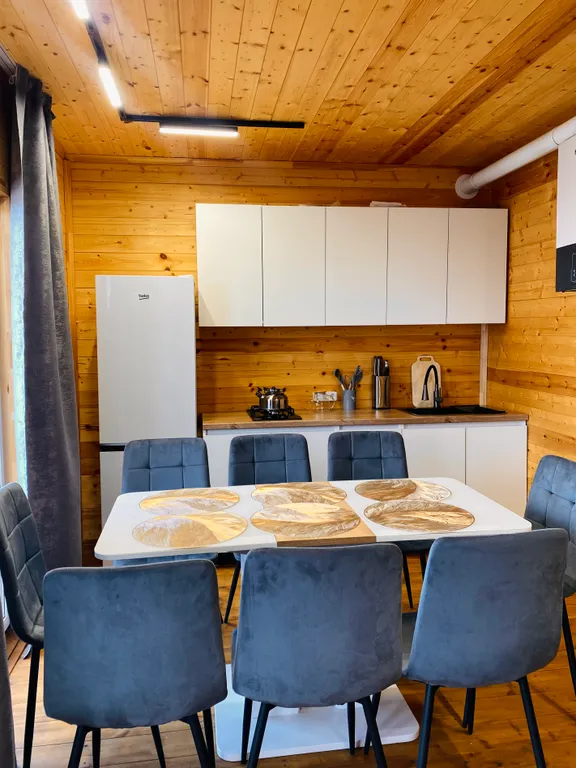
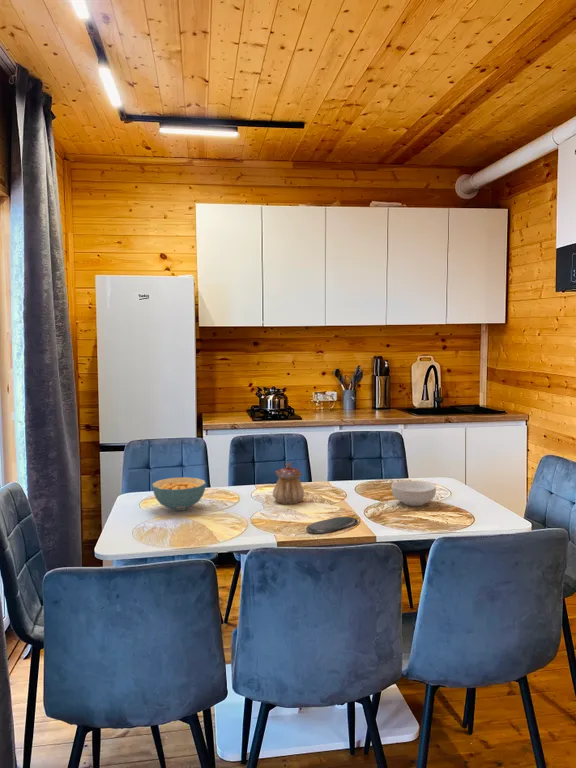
+ teapot [272,462,305,505]
+ oval tray [305,516,359,534]
+ cereal bowl [391,480,437,507]
+ cereal bowl [151,476,207,512]
